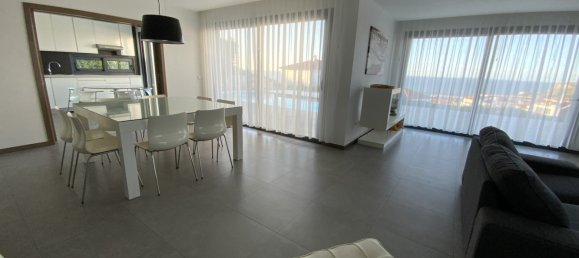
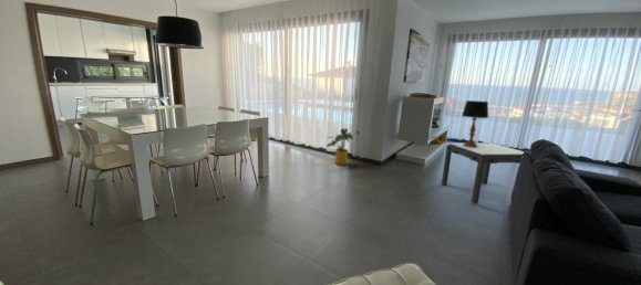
+ house plant [325,127,361,166]
+ table lamp [461,99,489,147]
+ side table [441,141,524,204]
